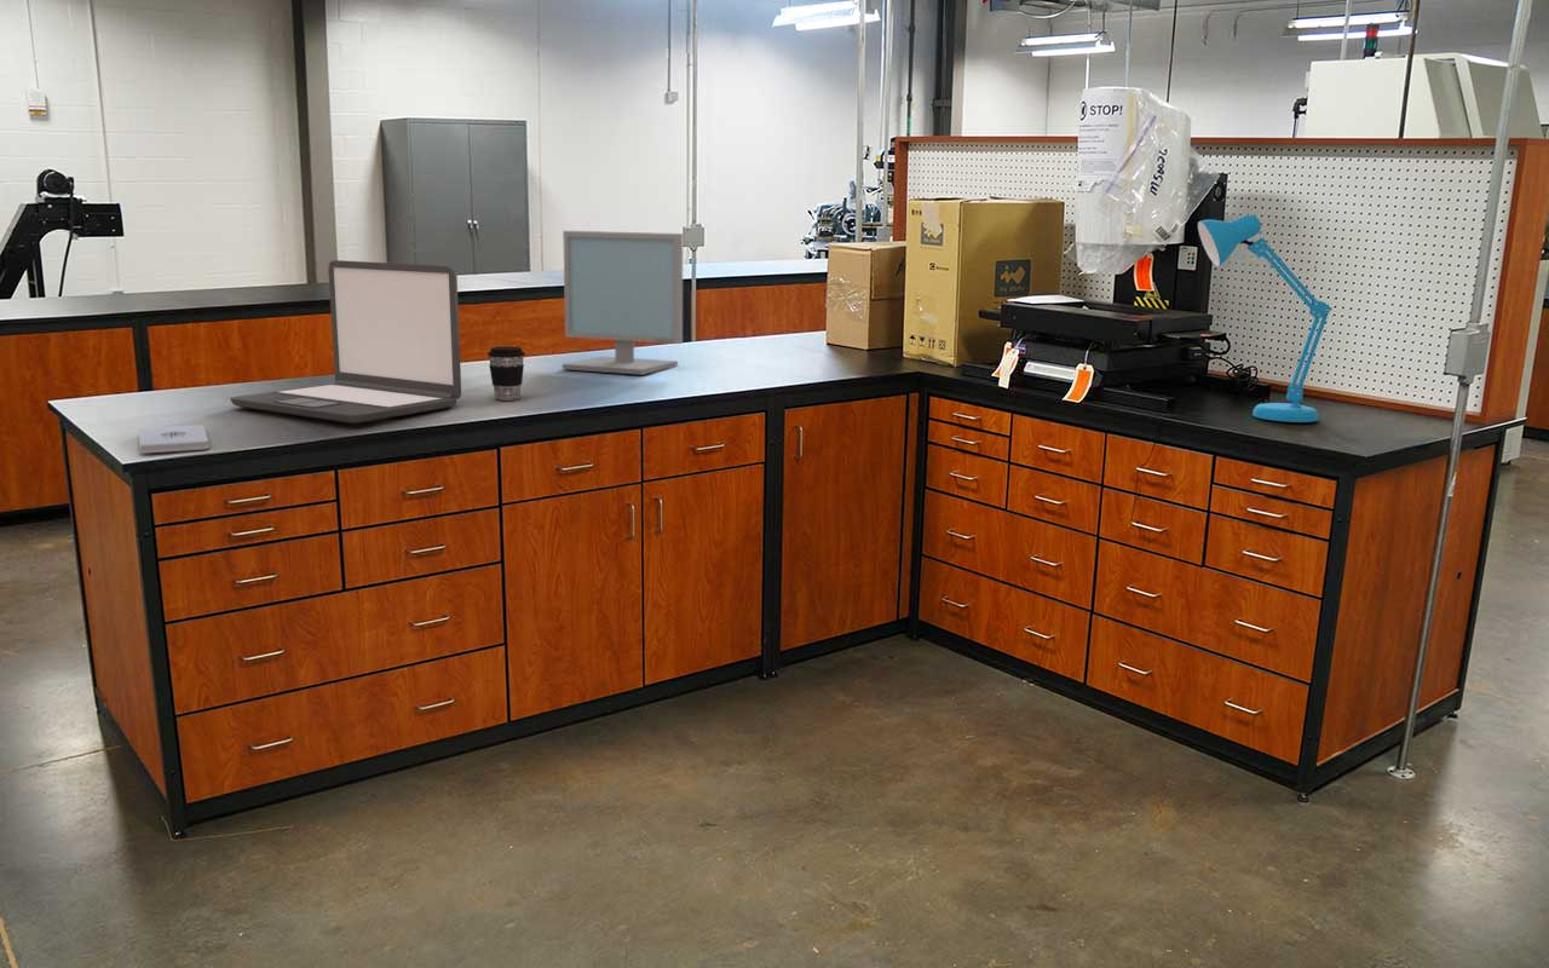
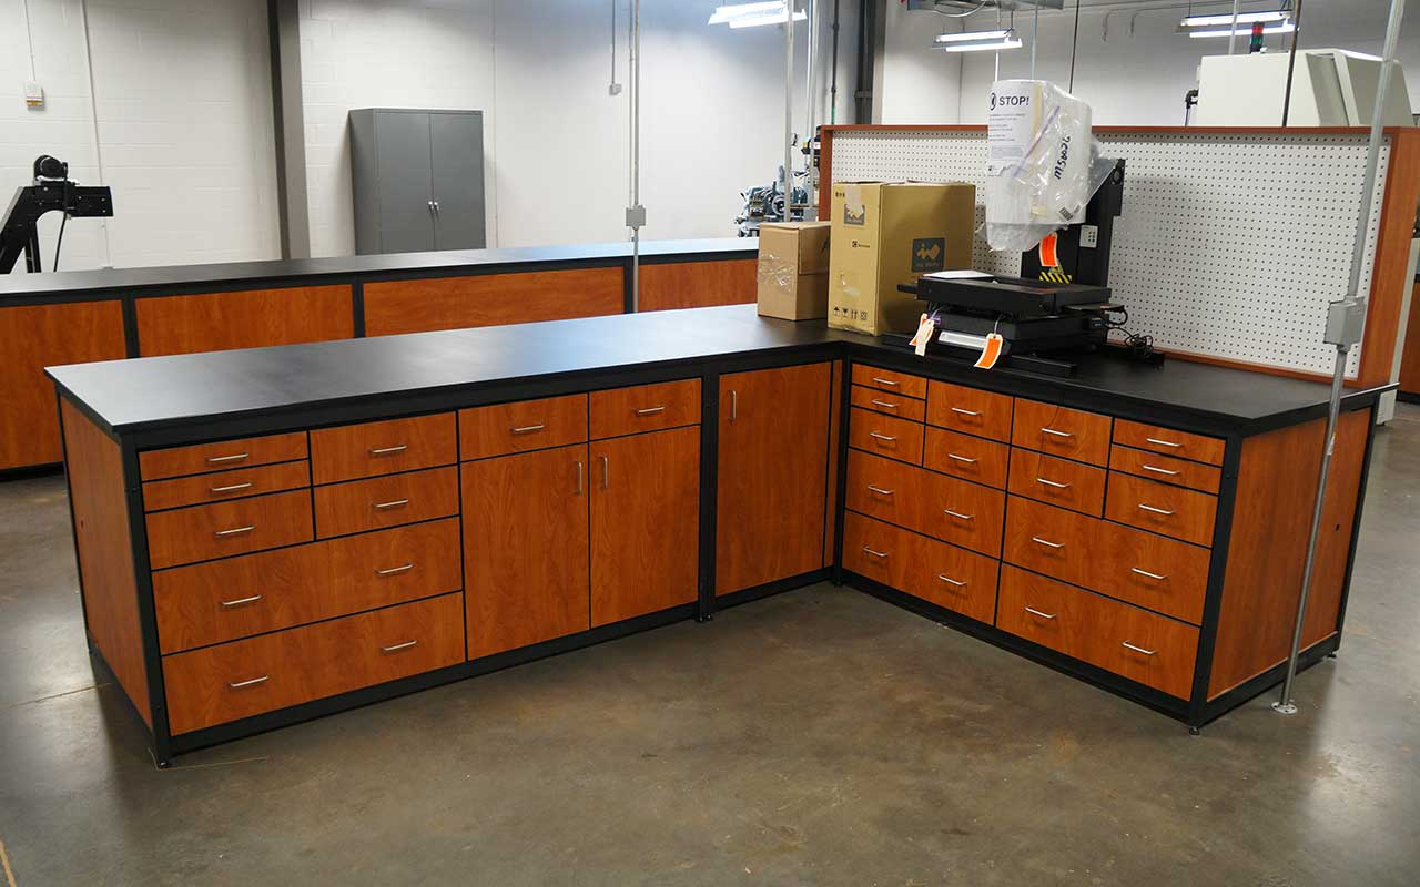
- laptop [229,259,462,425]
- notepad [138,425,209,455]
- computer monitor [562,230,684,376]
- desk lamp [1197,213,1334,424]
- coffee cup [486,346,526,402]
